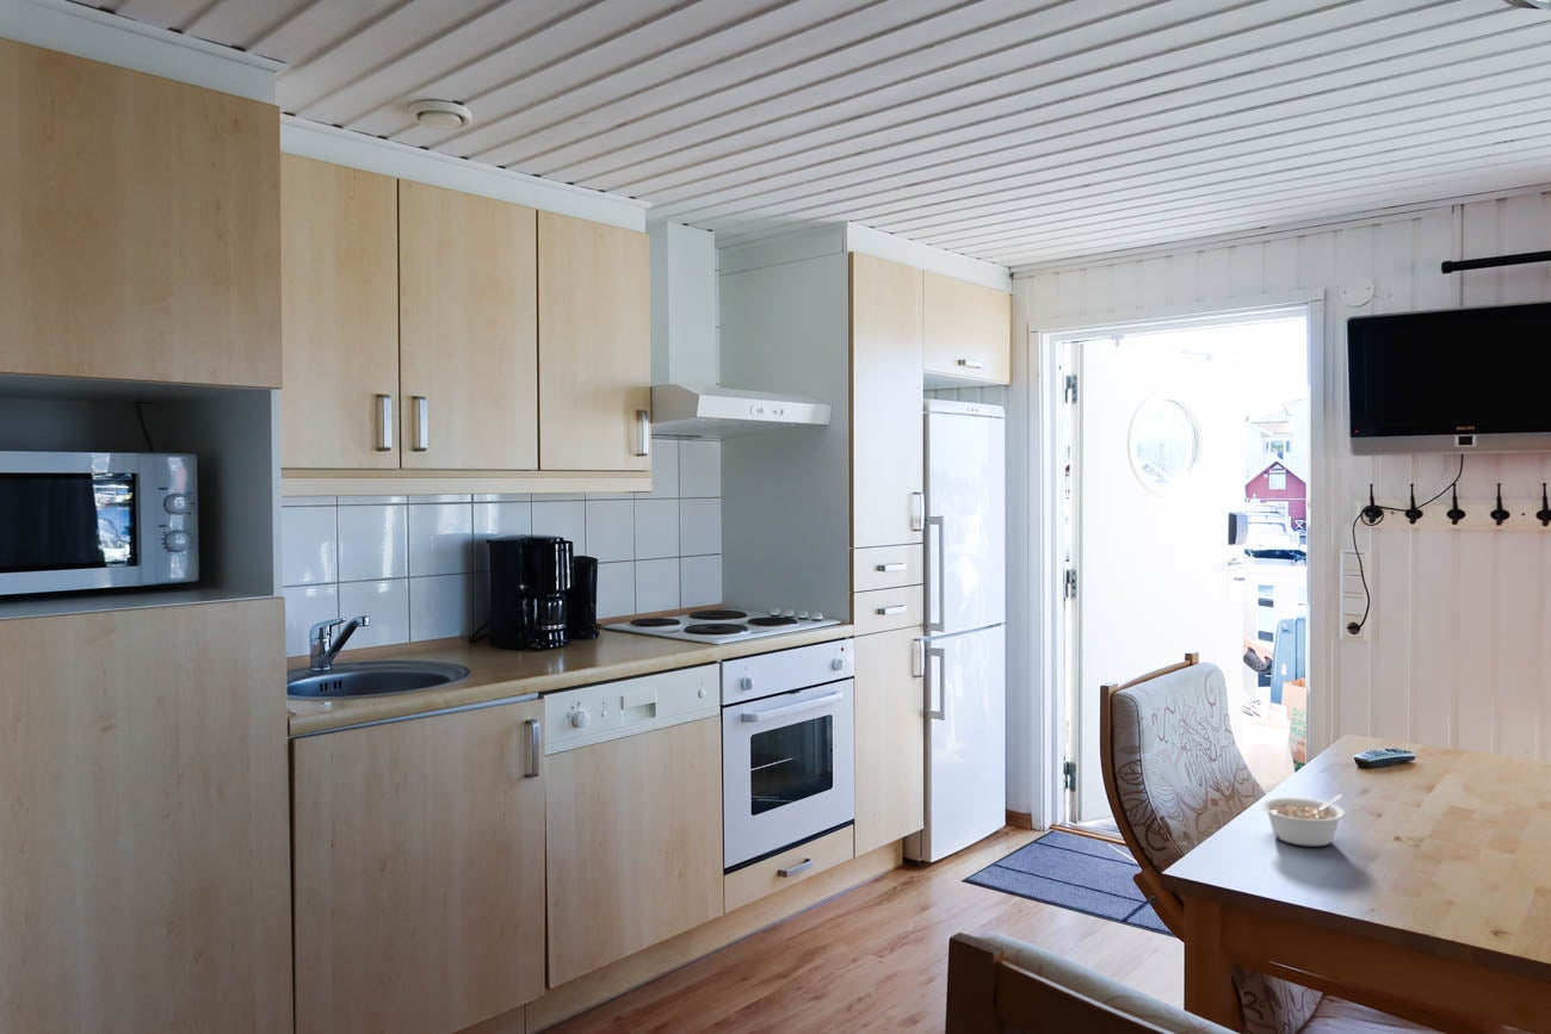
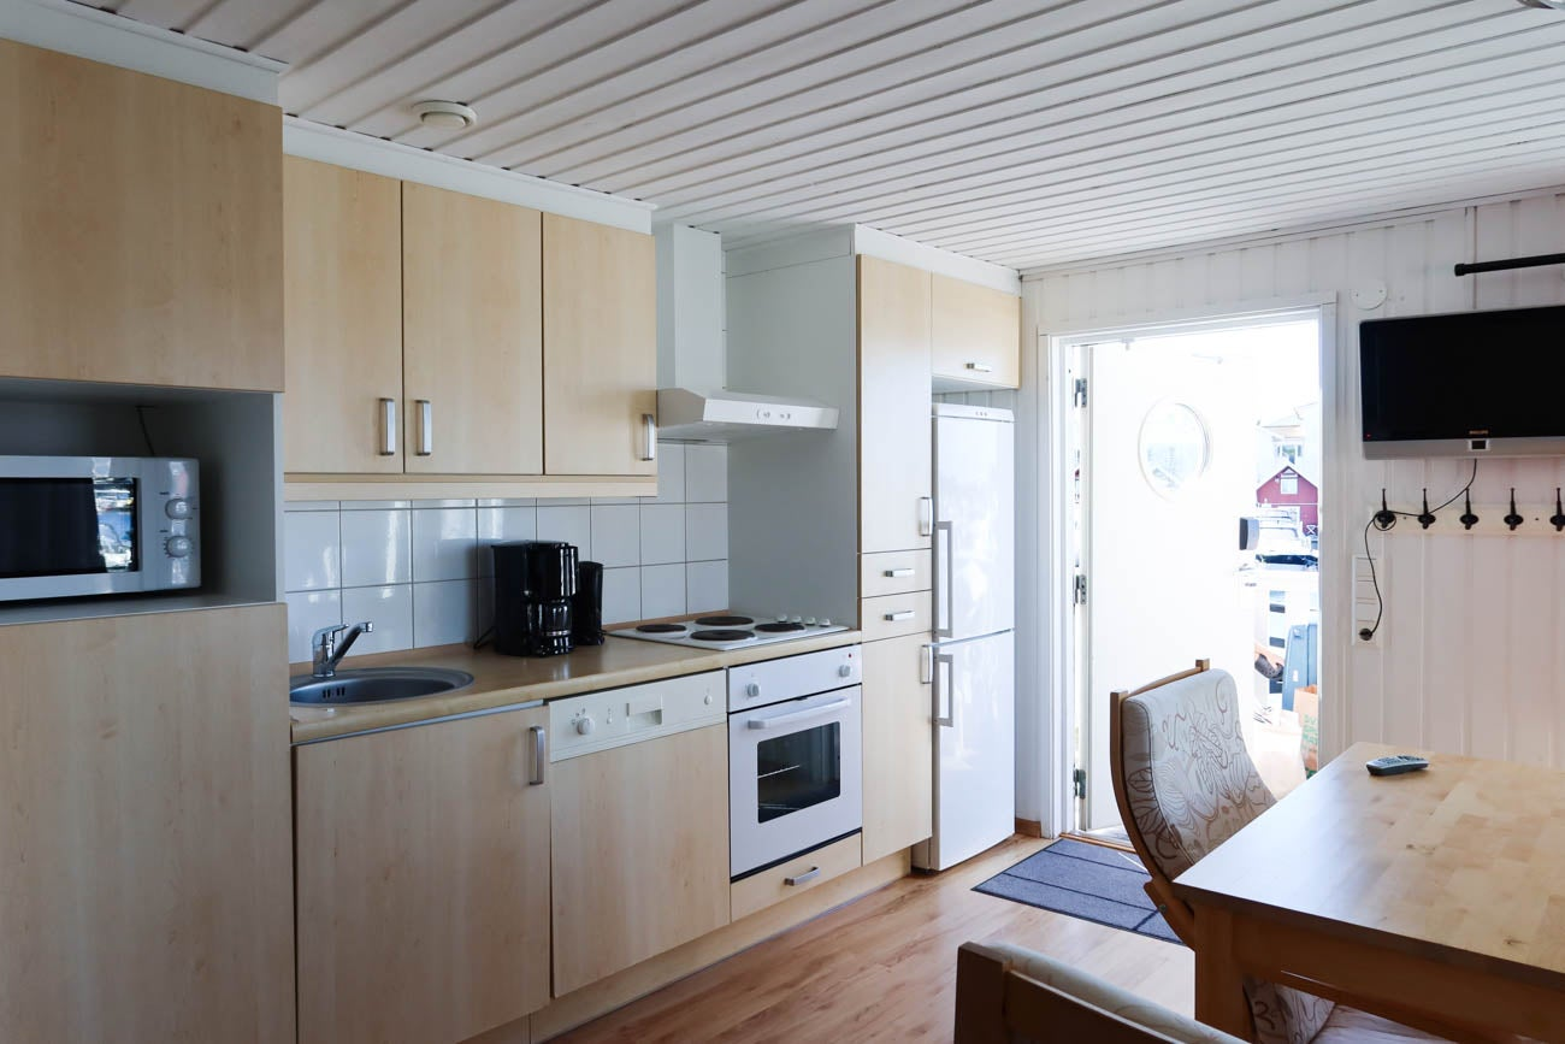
- legume [1260,793,1347,847]
